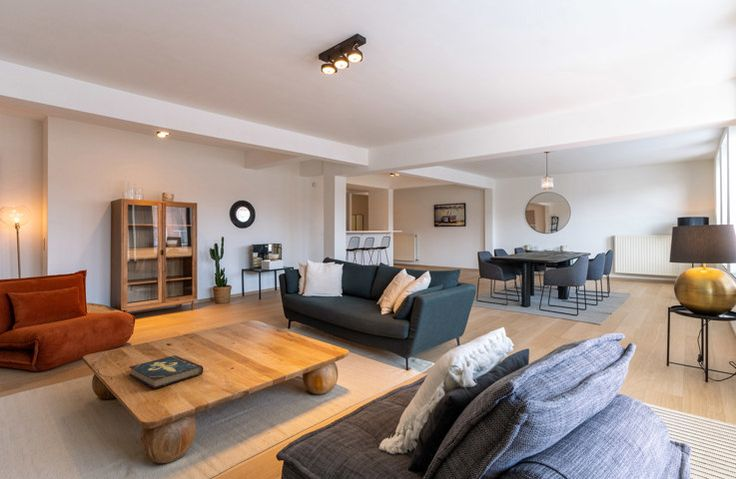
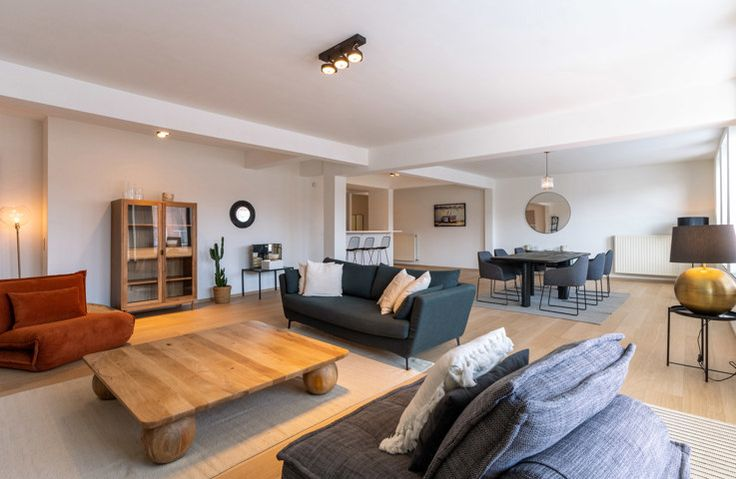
- book [128,354,204,390]
